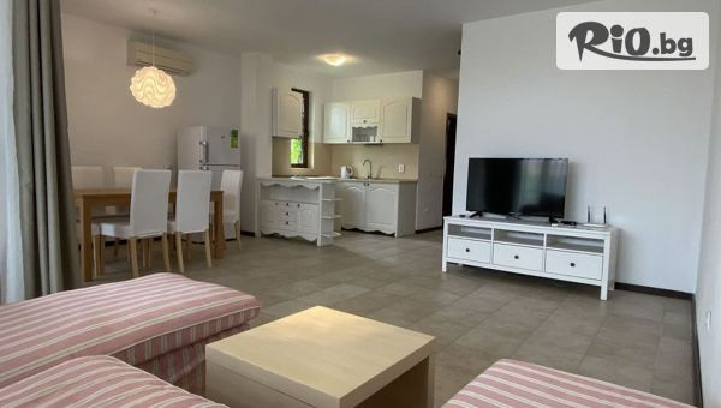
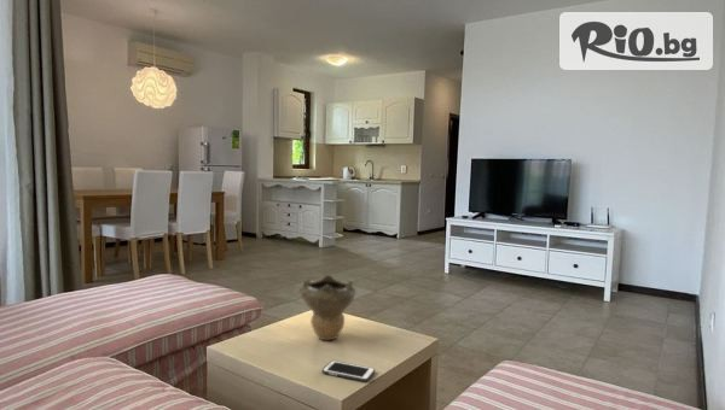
+ decorative bowl [298,274,356,341]
+ cell phone [321,359,376,382]
